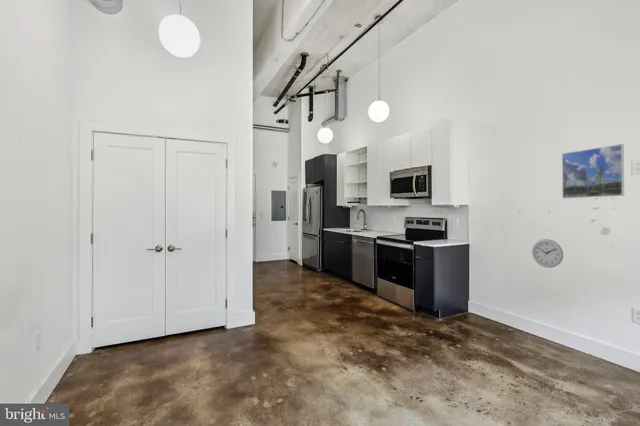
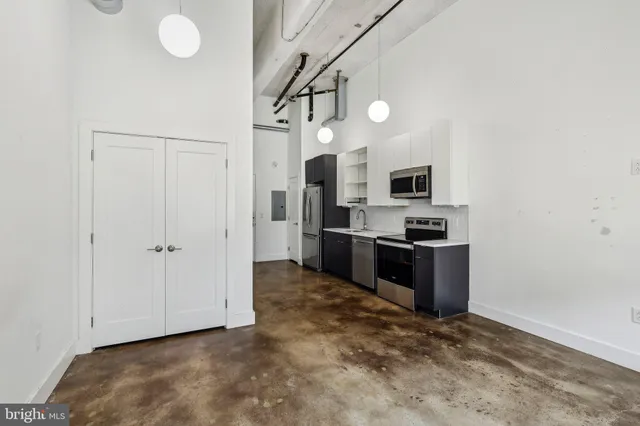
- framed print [561,143,625,200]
- wall clock [531,238,564,269]
